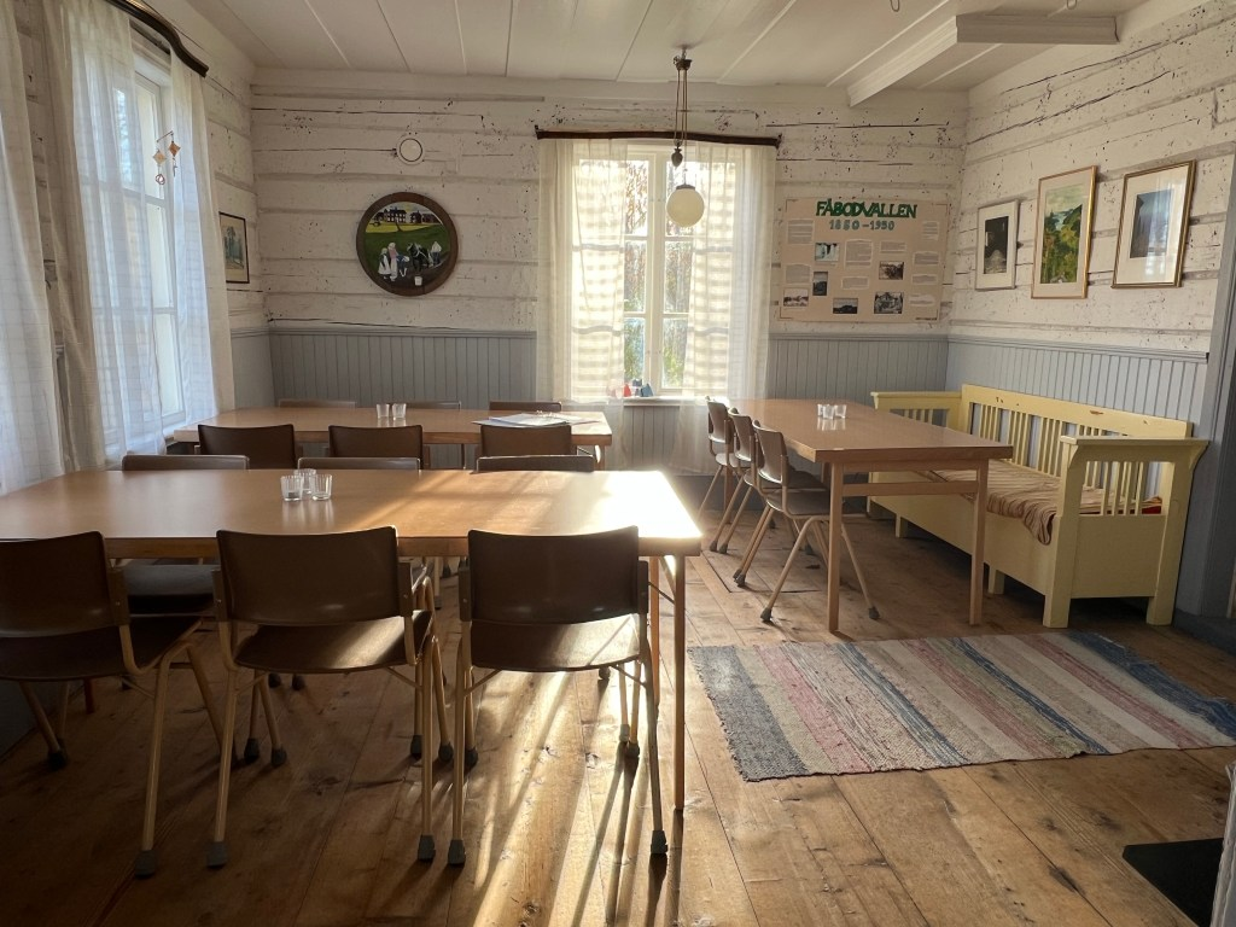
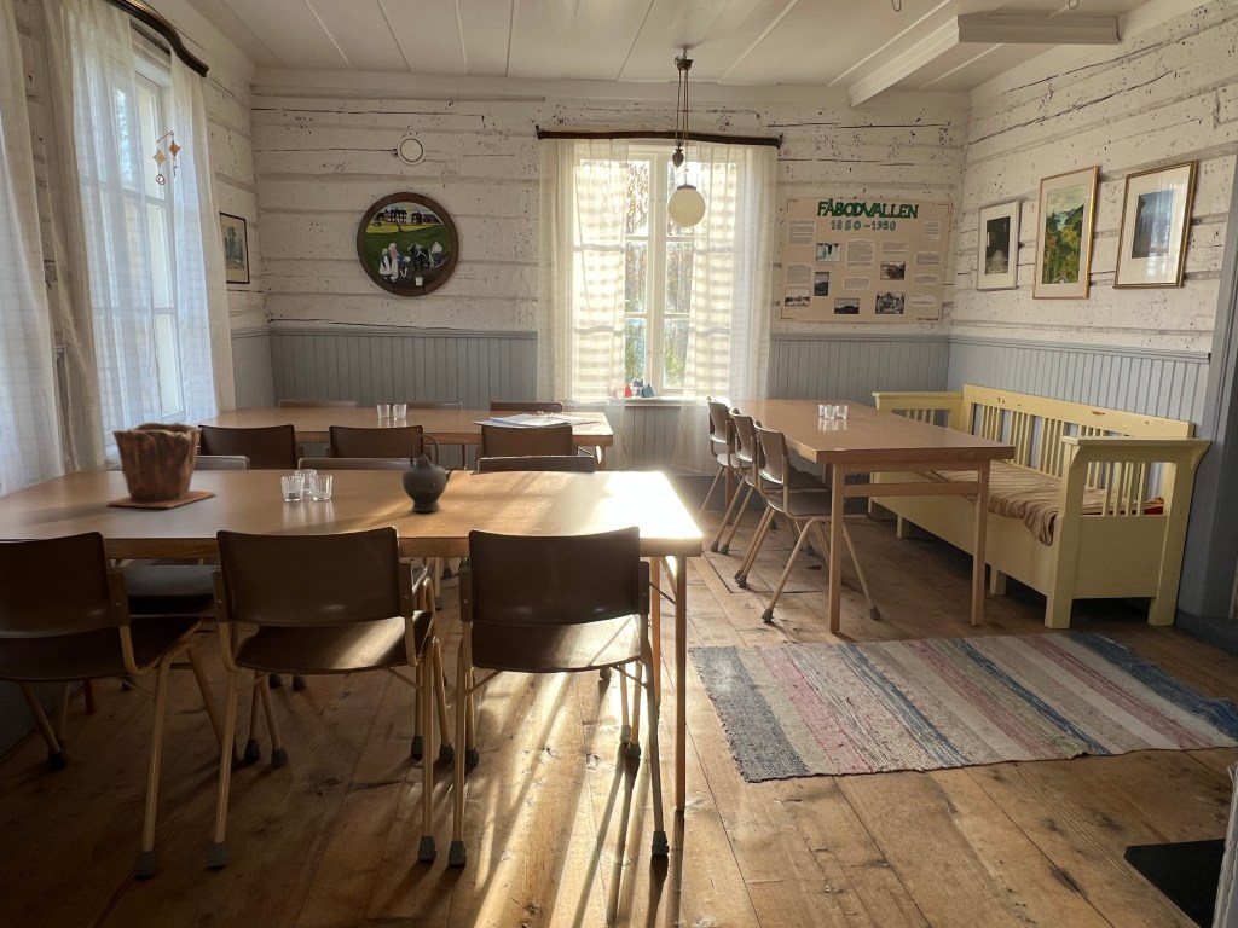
+ teapot [401,433,458,514]
+ plant pot [105,420,218,509]
